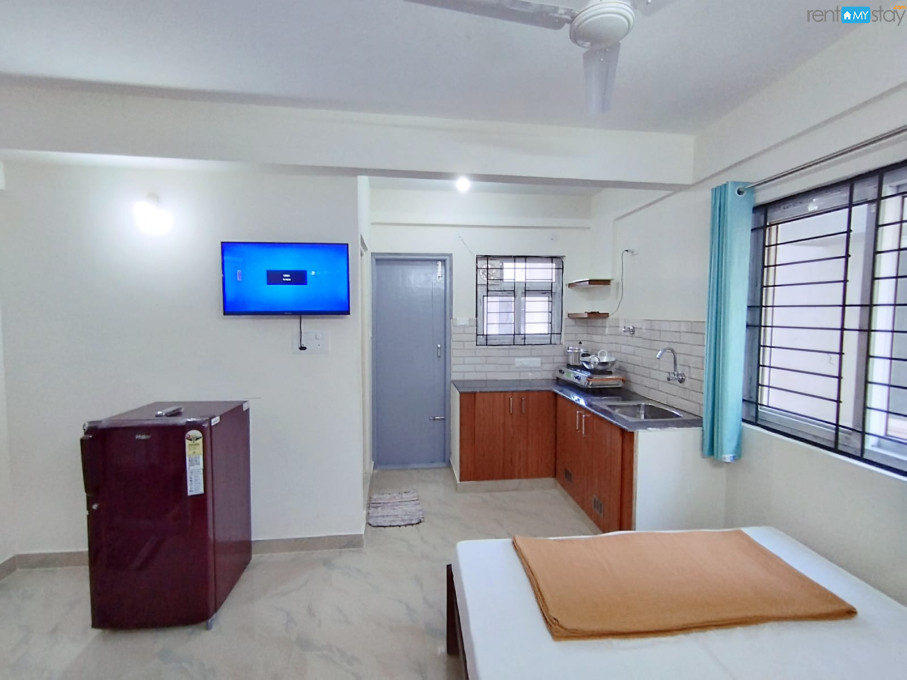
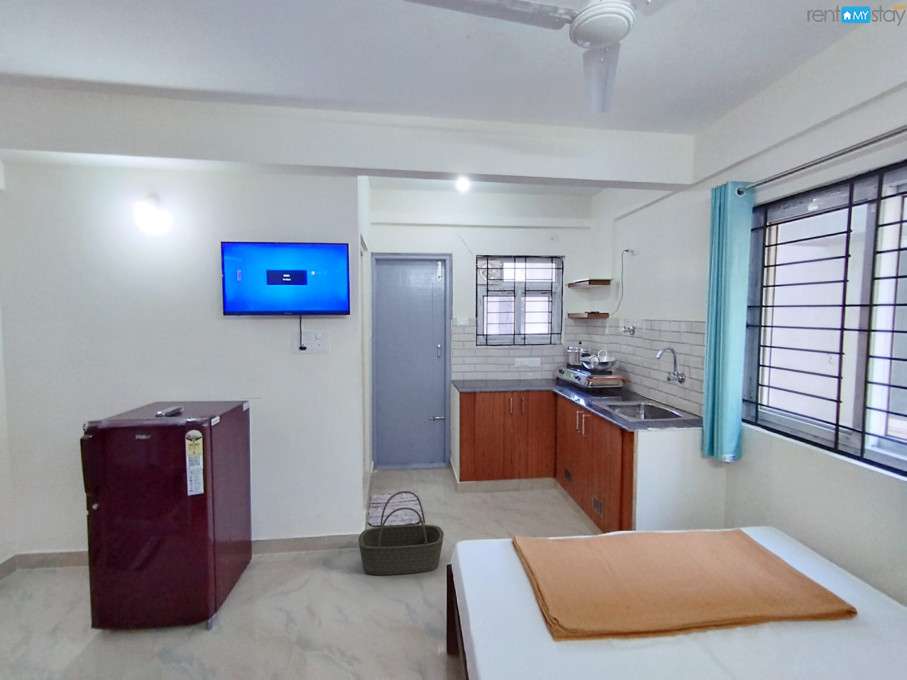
+ basket [357,490,445,576]
